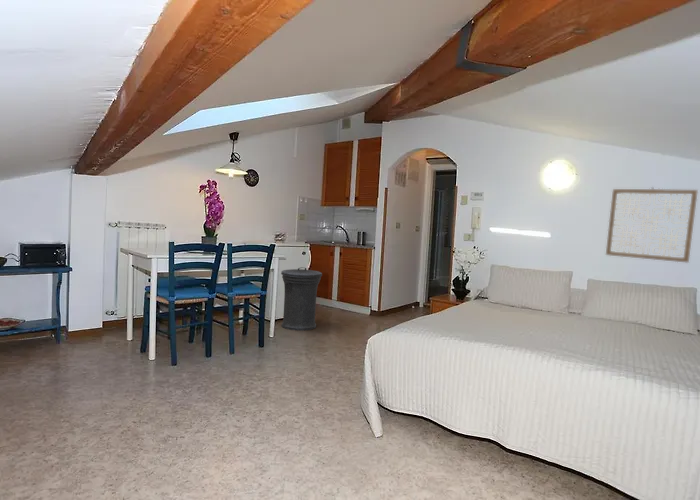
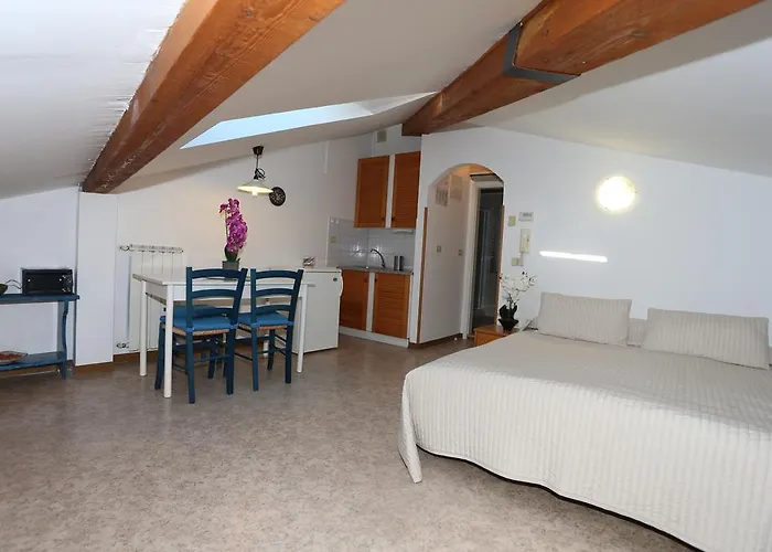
- trash can [280,266,323,332]
- wall art [605,186,699,264]
